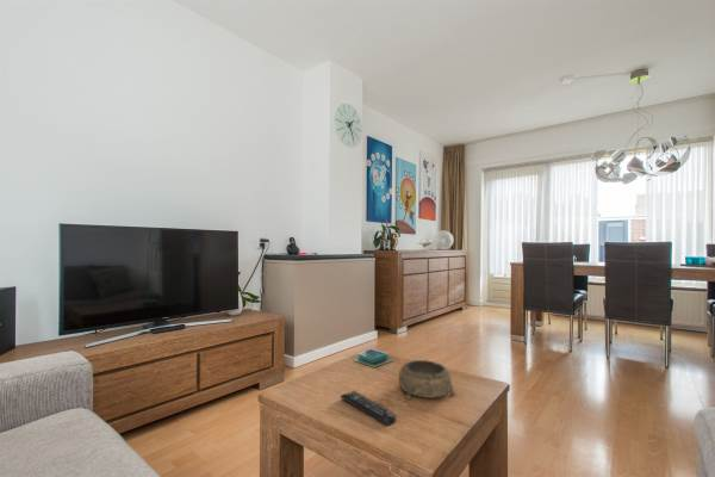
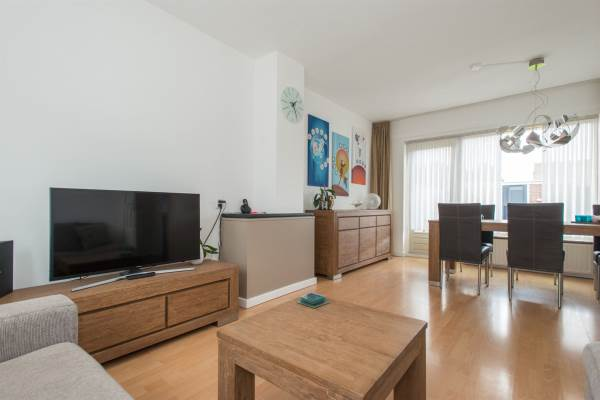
- decorative bowl [398,359,456,401]
- remote control [340,390,397,427]
